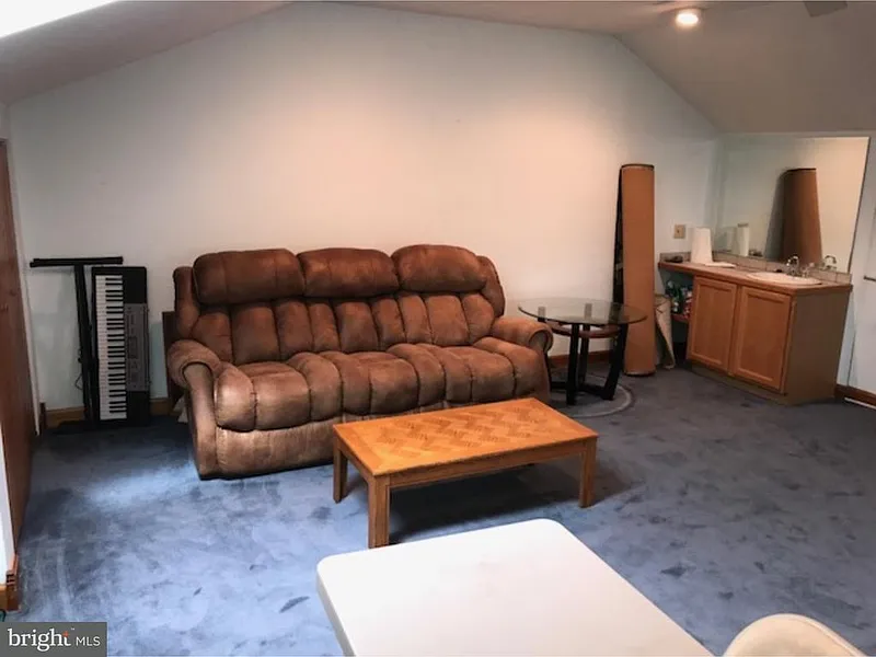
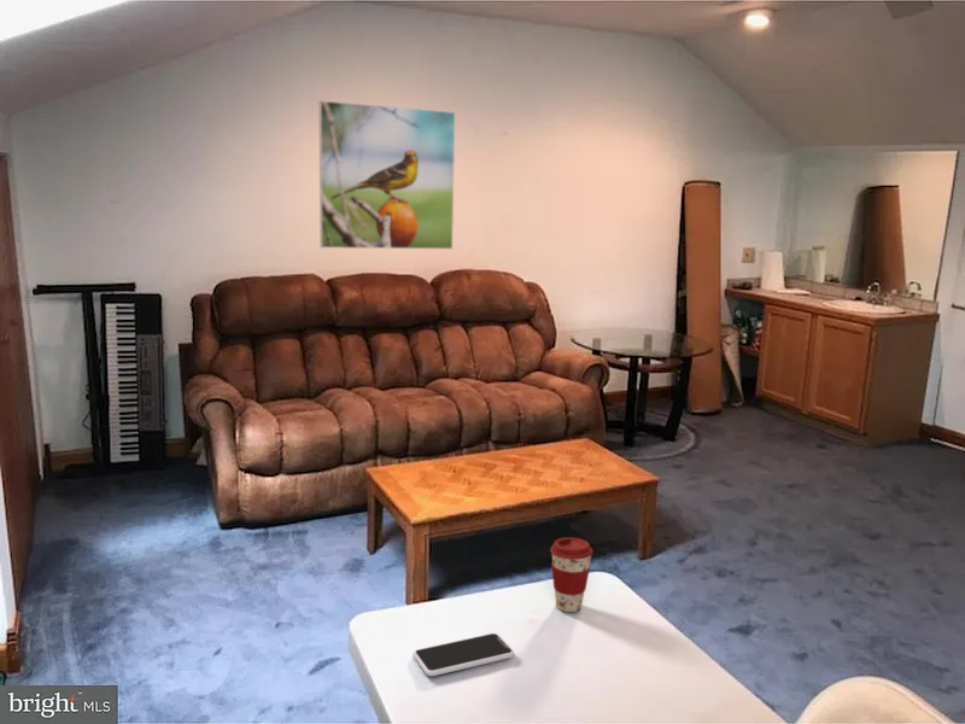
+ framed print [318,99,456,250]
+ smartphone [413,632,515,677]
+ coffee cup [549,536,595,613]
